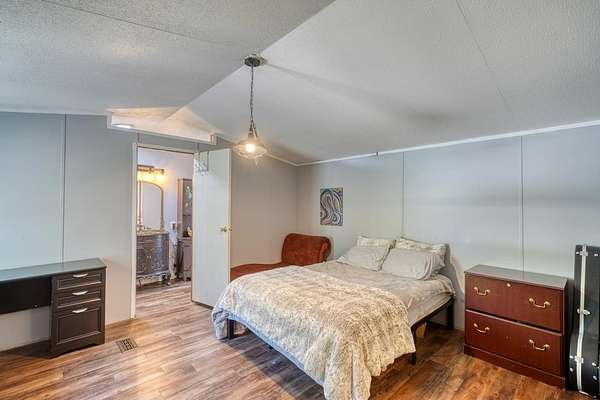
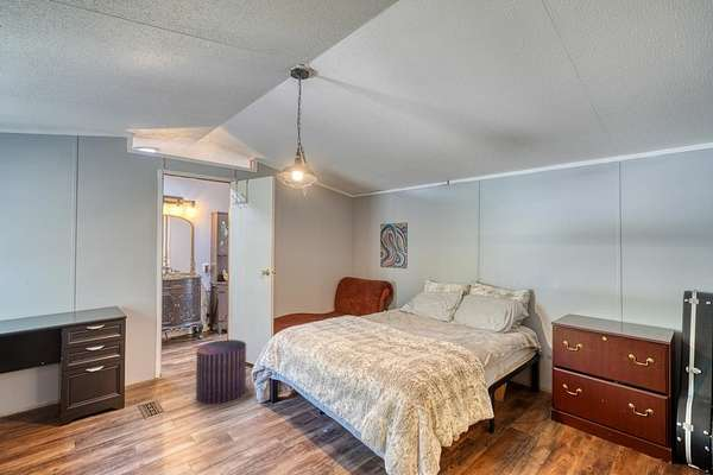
+ pouf [195,338,247,405]
